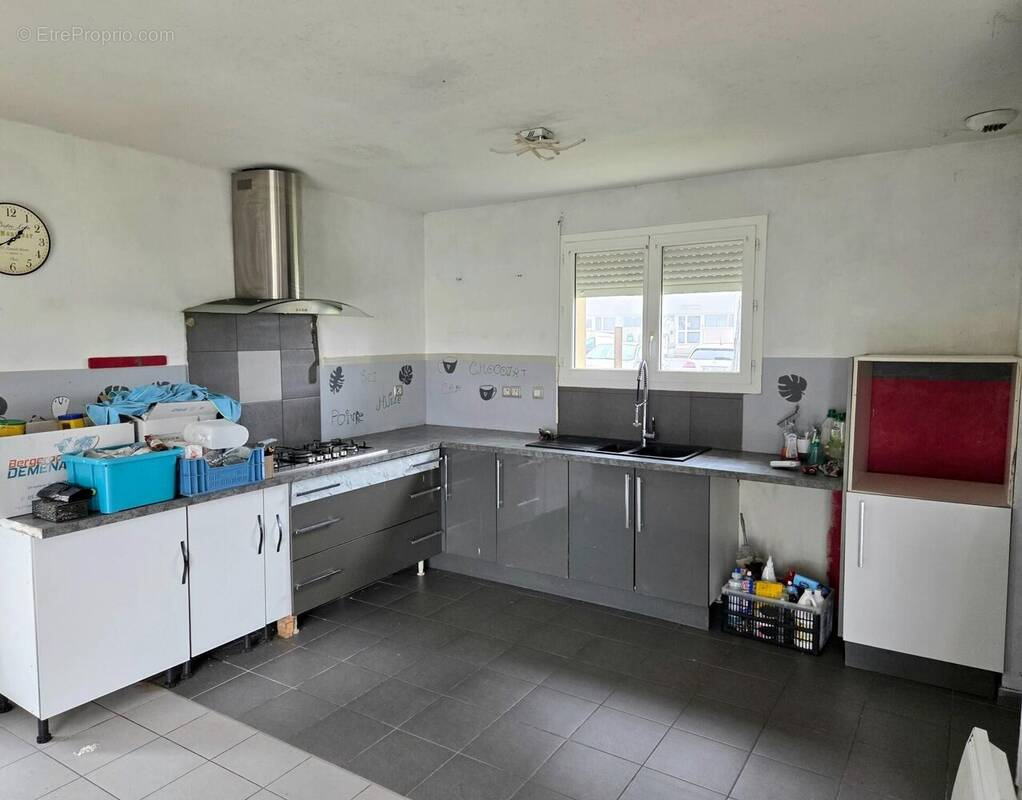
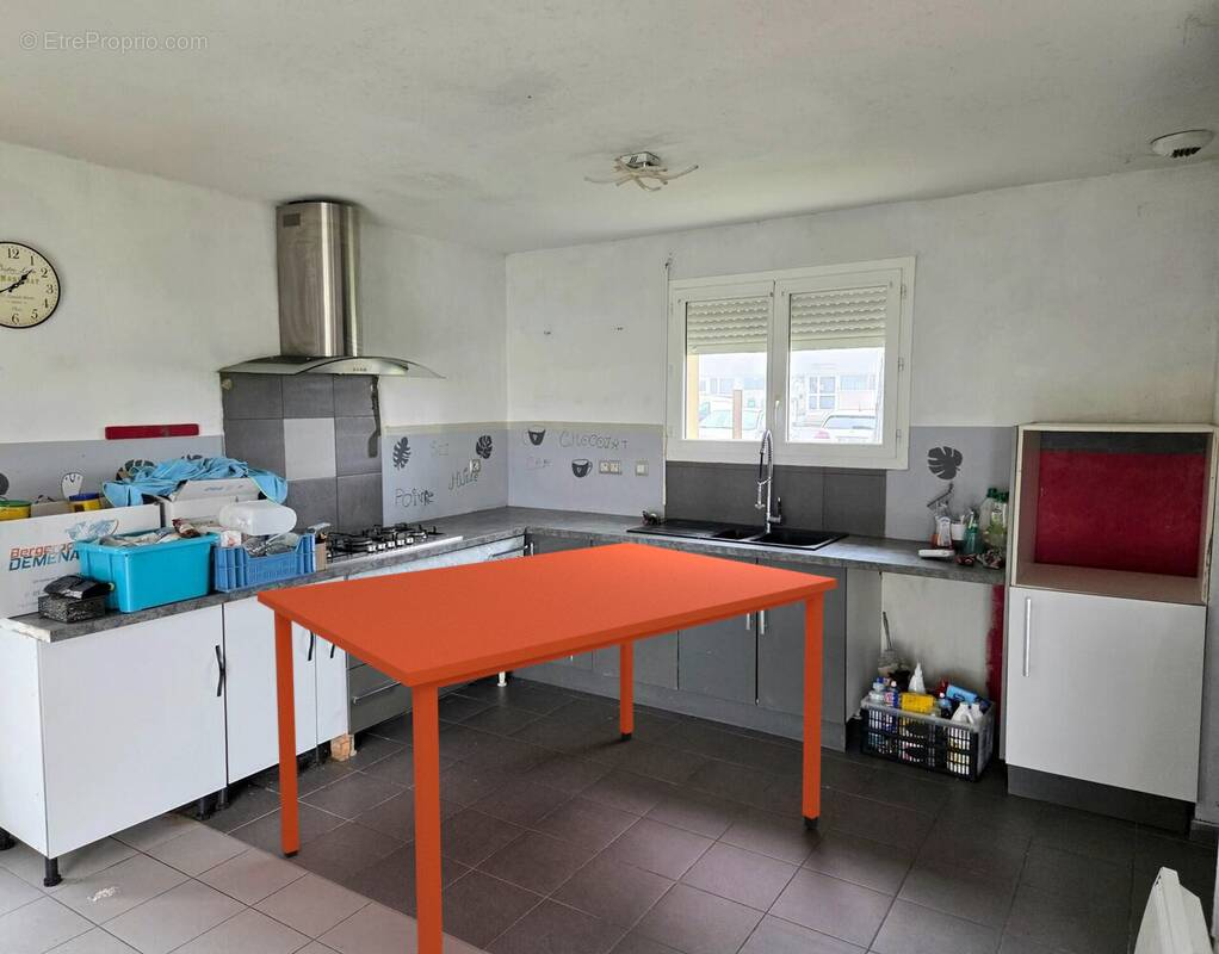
+ dining table [256,541,839,954]
